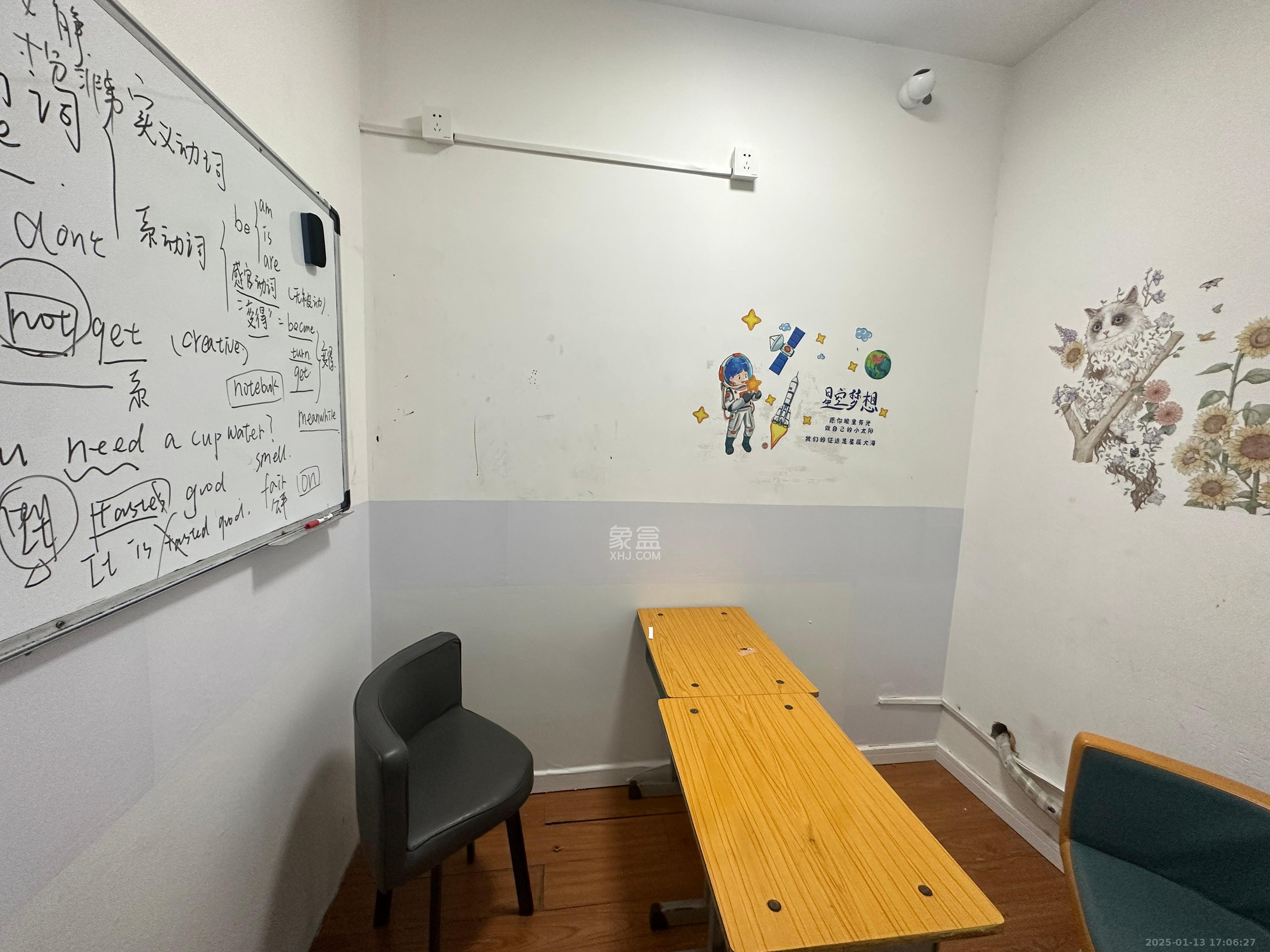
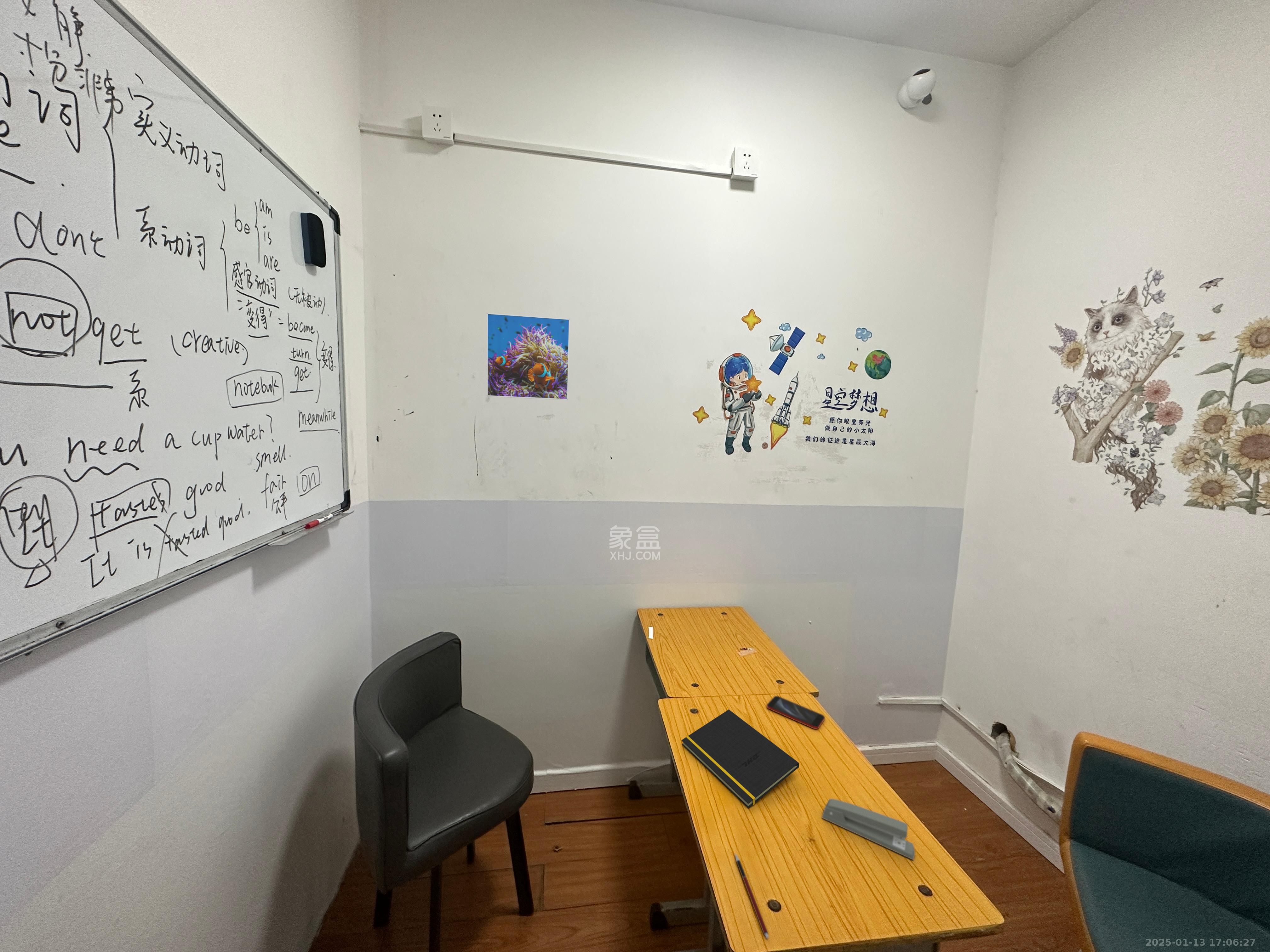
+ notepad [681,709,799,809]
+ stapler [821,798,915,860]
+ pen [735,853,769,939]
+ smartphone [766,695,825,729]
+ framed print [486,313,570,400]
